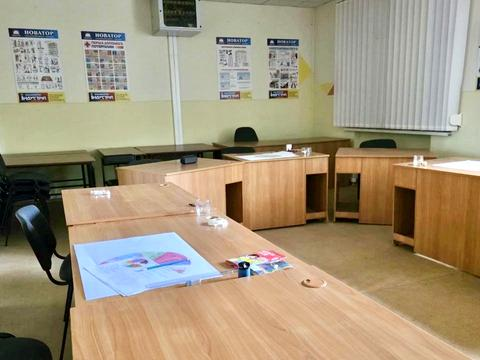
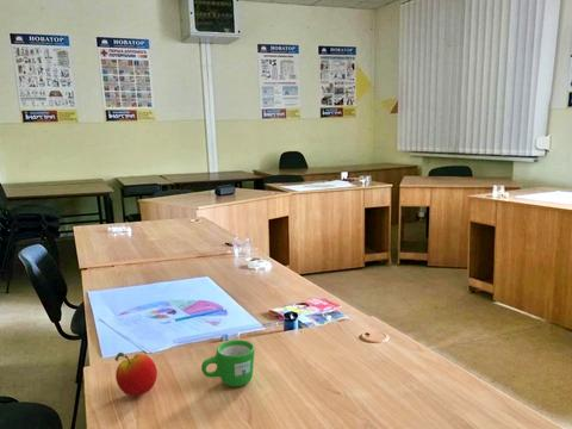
+ mug [200,338,256,387]
+ apple [114,352,158,397]
